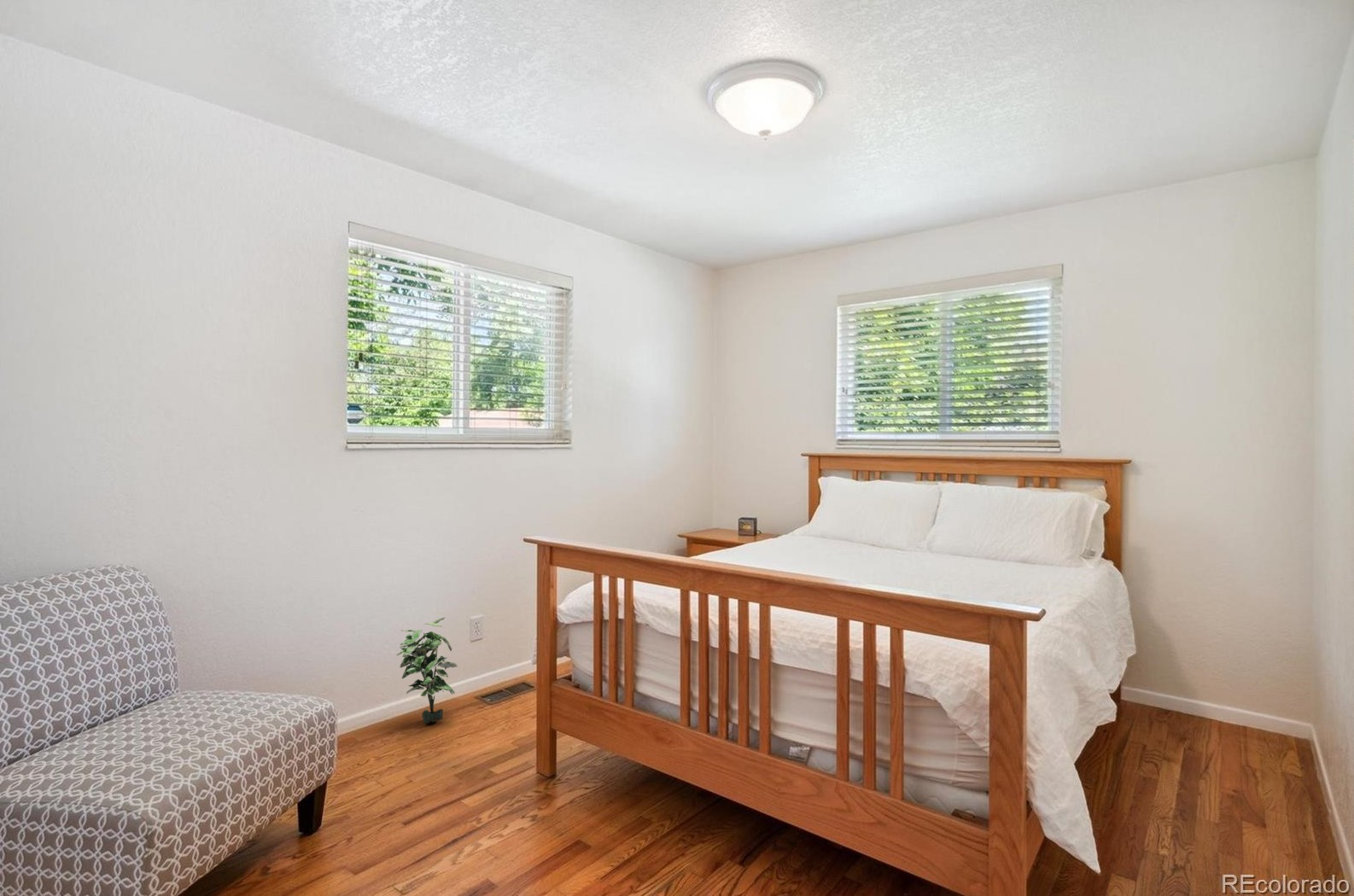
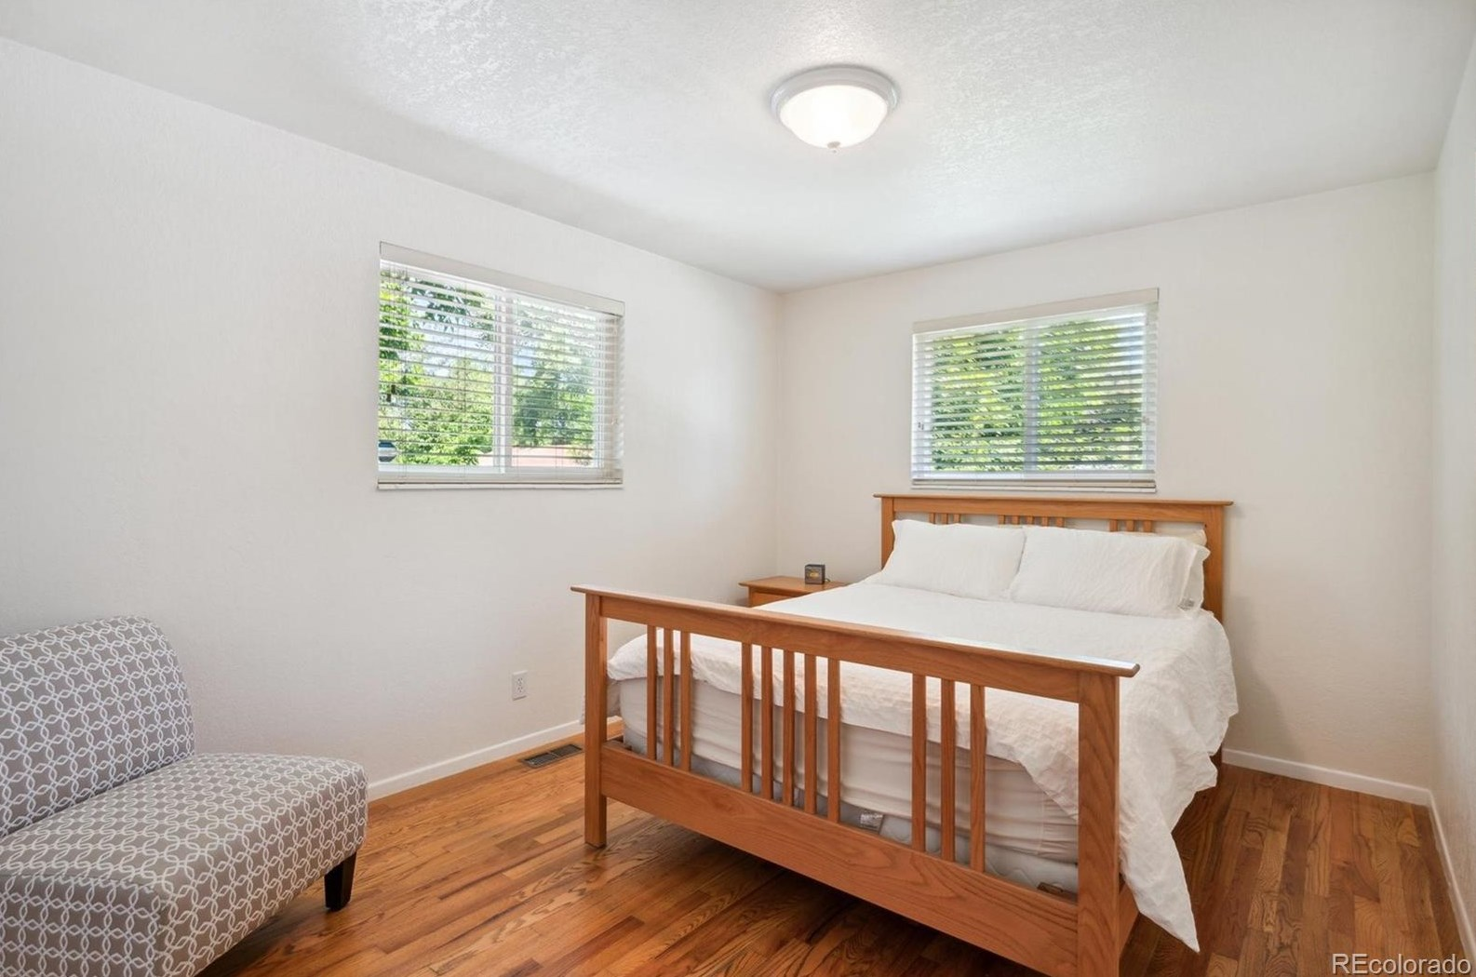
- potted plant [396,616,458,724]
